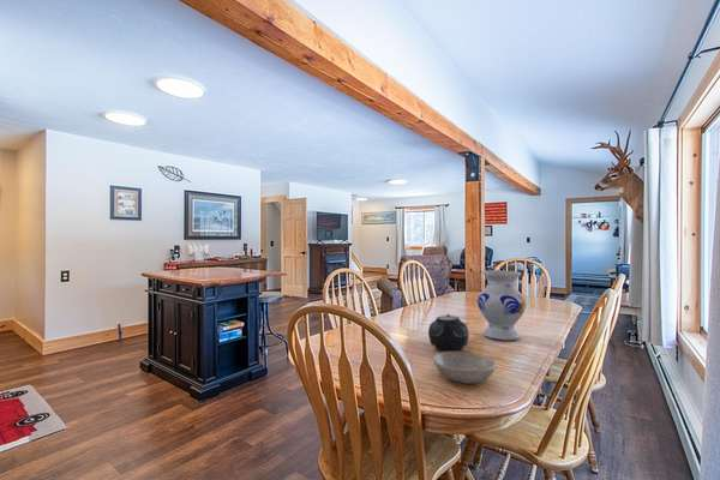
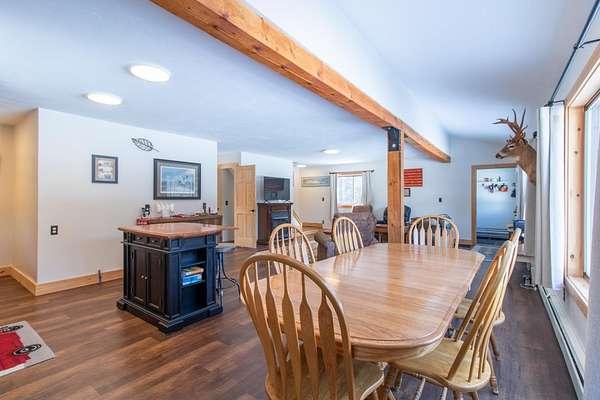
- bowl [432,350,497,385]
- teapot [427,313,470,352]
- vase [476,269,527,341]
